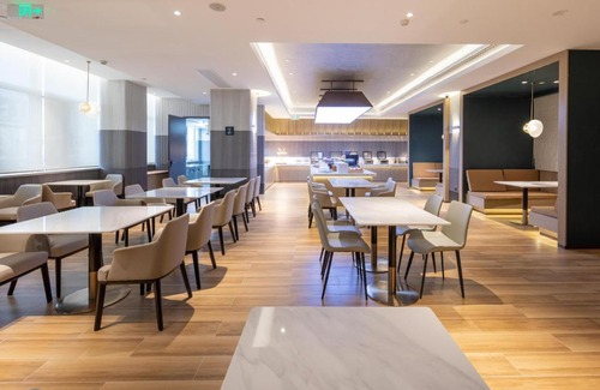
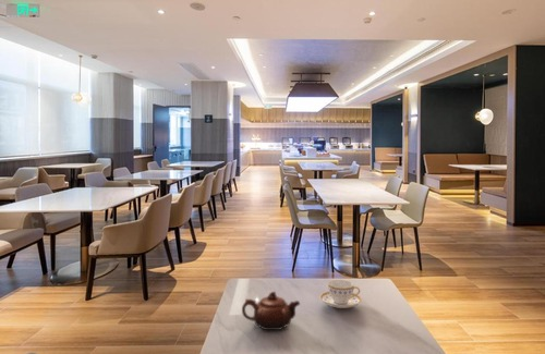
+ teacup [319,279,363,309]
+ teapot [241,291,301,331]
